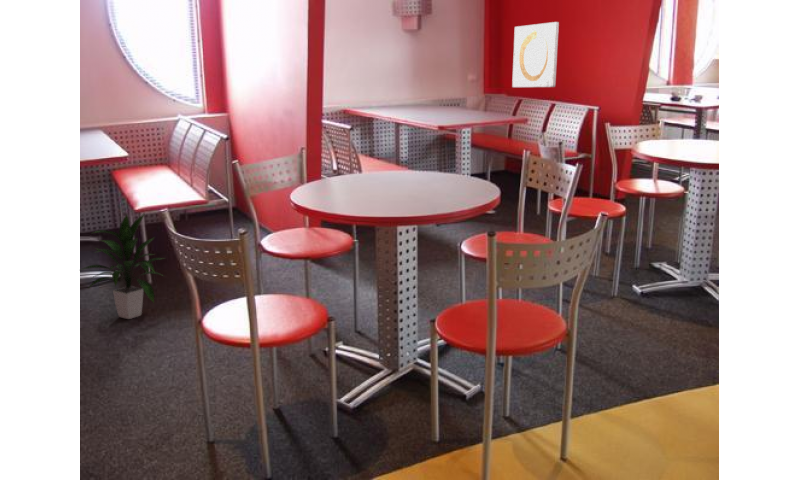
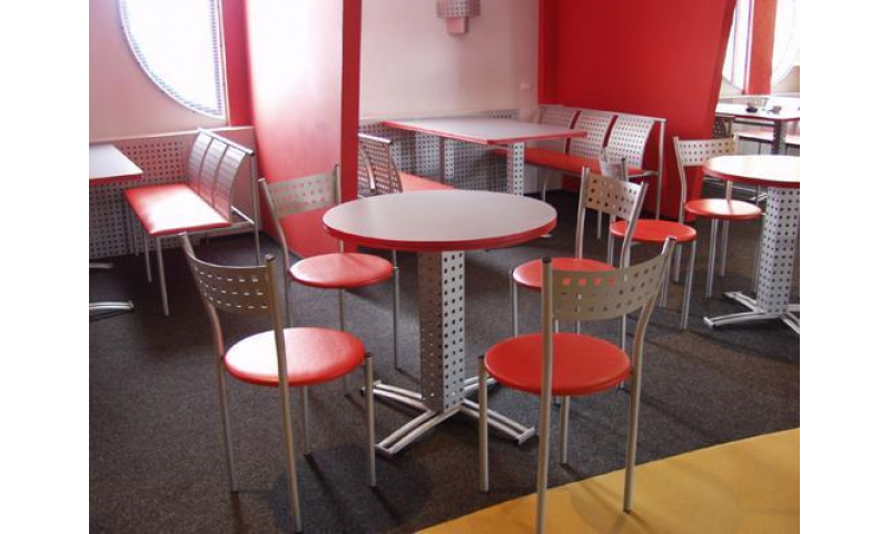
- indoor plant [80,212,165,320]
- wall art [511,21,560,88]
